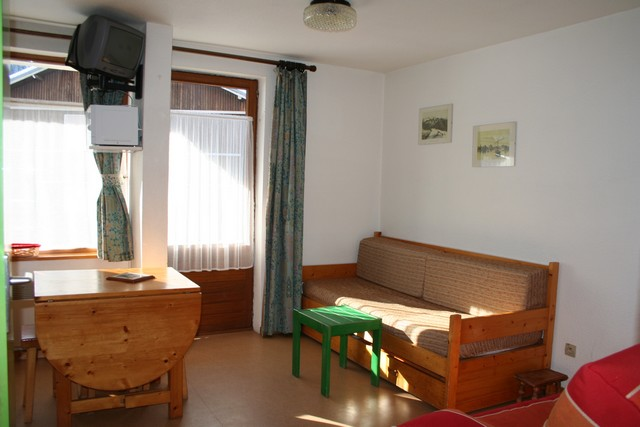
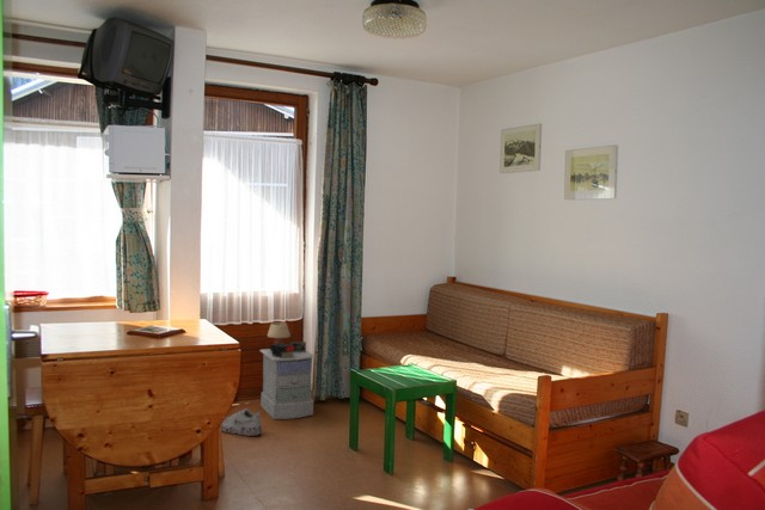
+ shoe [220,407,263,437]
+ nightstand [258,321,317,420]
